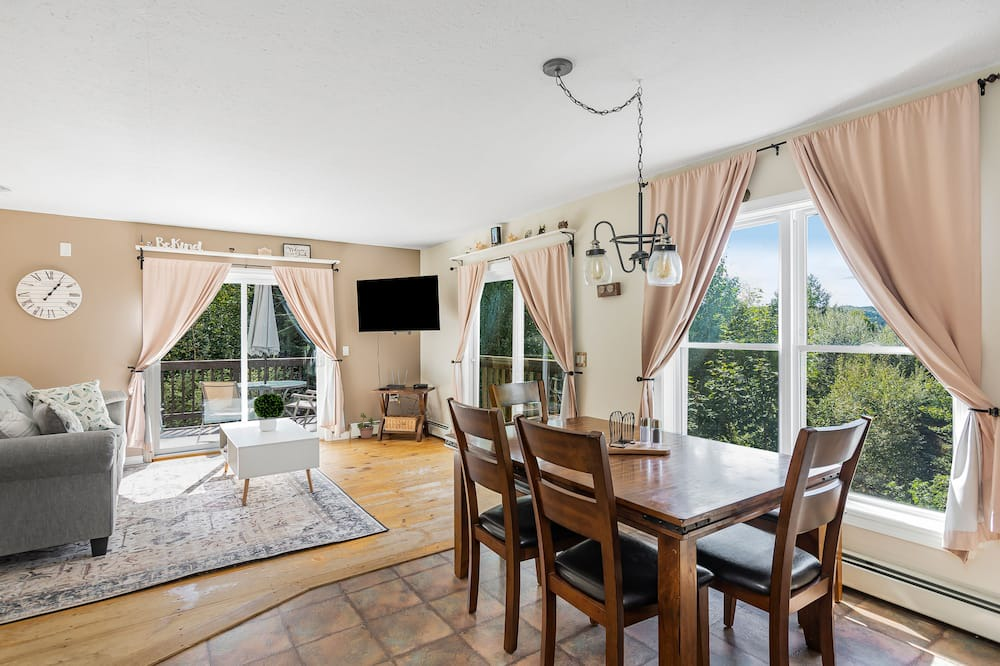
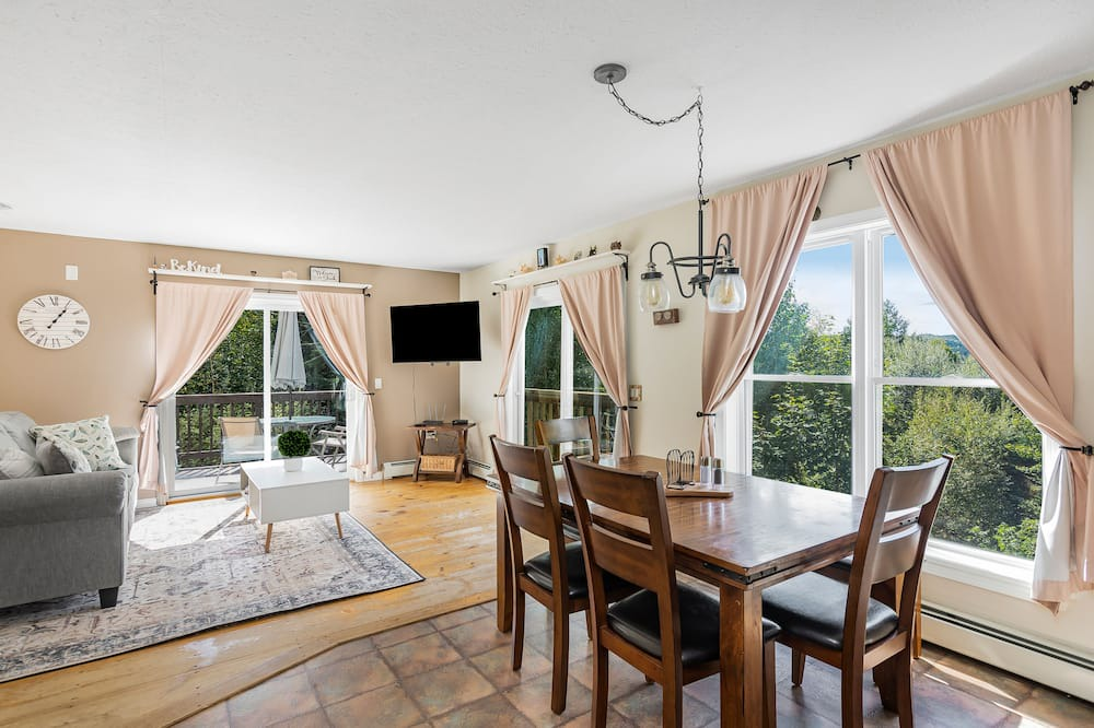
- potted plant [356,412,378,440]
